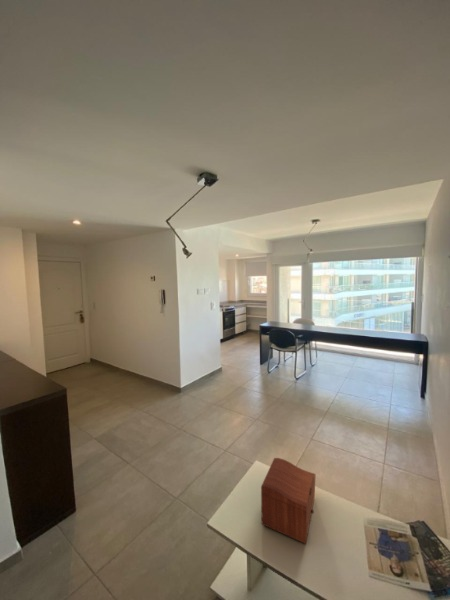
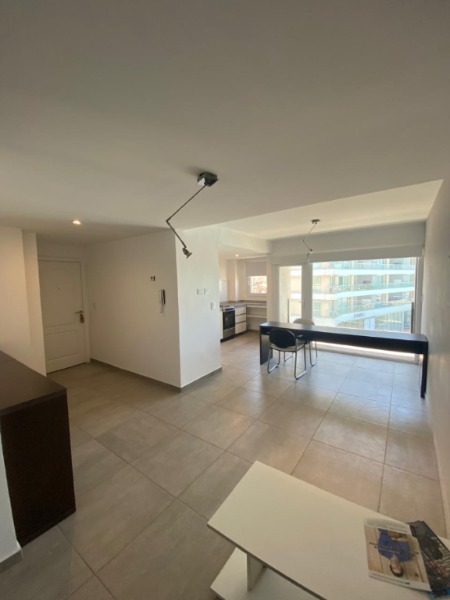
- sewing box [260,457,317,545]
